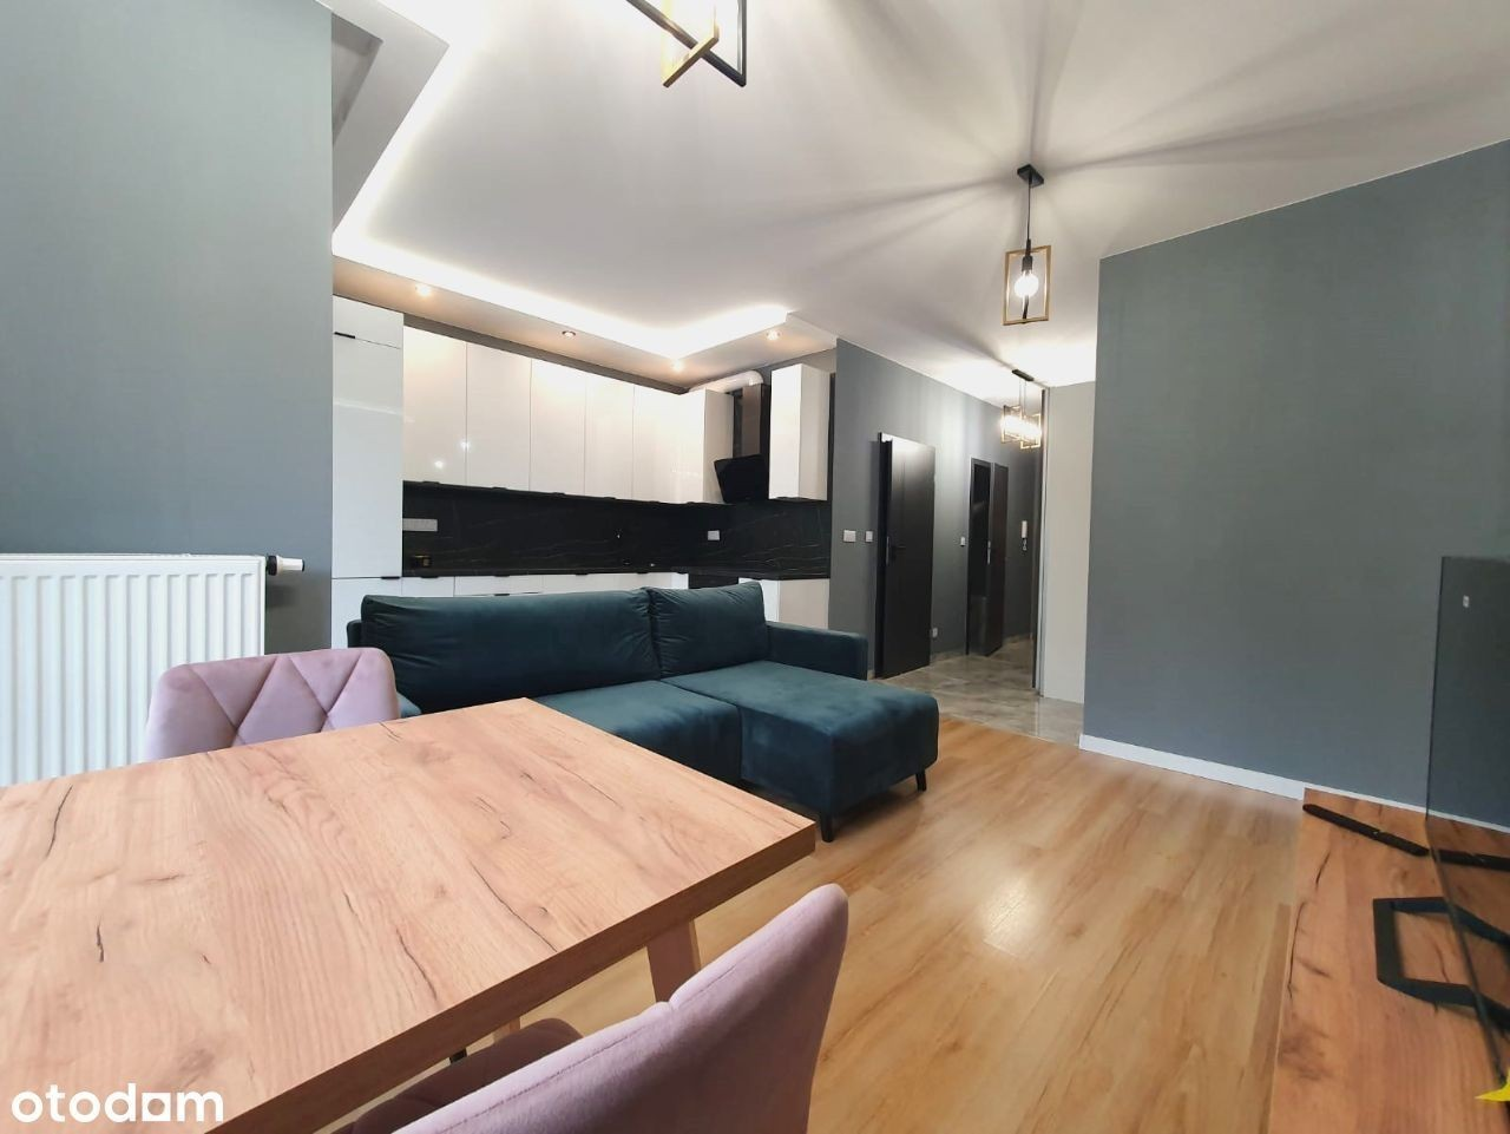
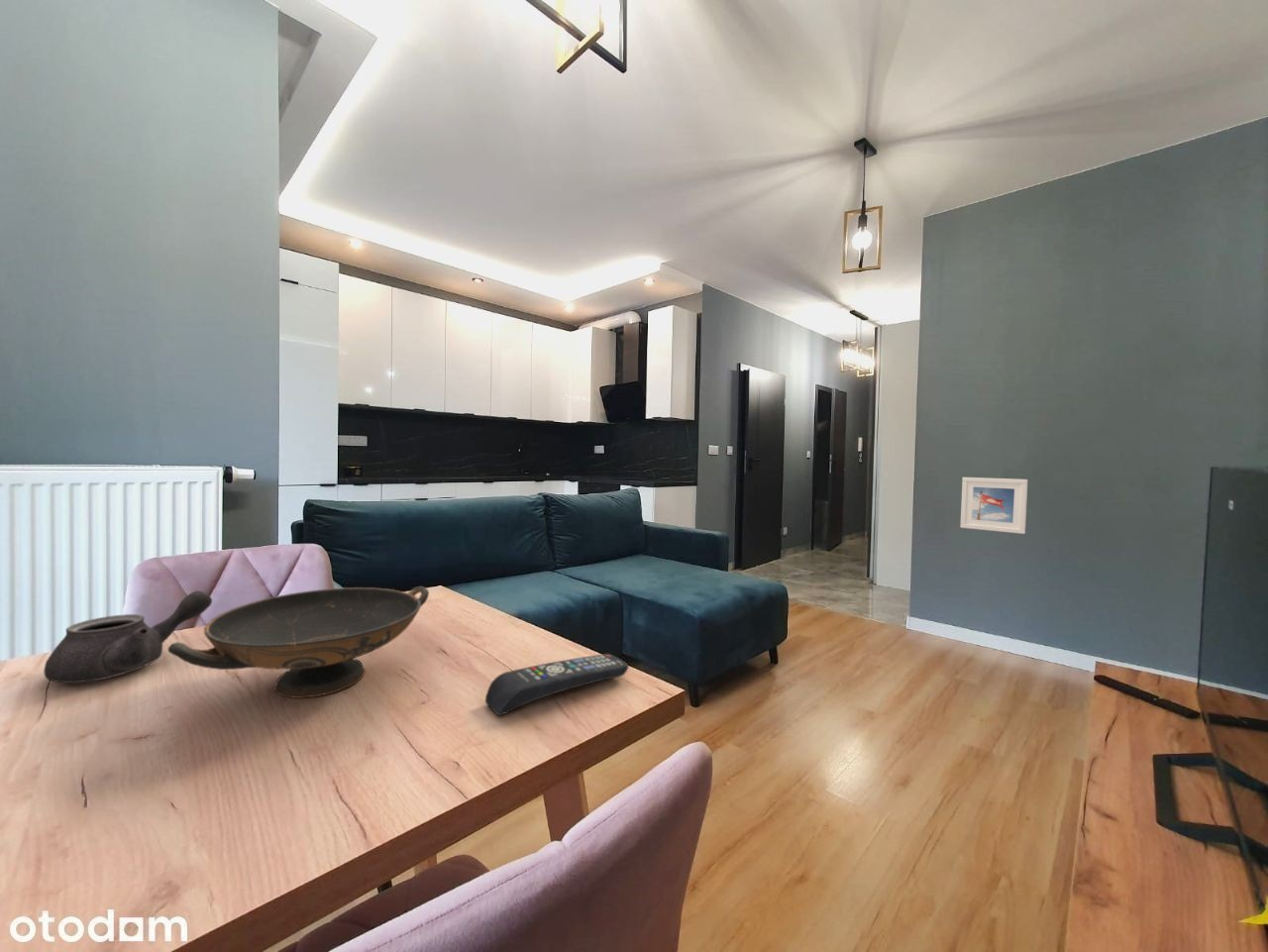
+ teapot [43,589,213,684]
+ decorative bowl [166,585,430,699]
+ remote control [484,653,630,716]
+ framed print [959,476,1029,535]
